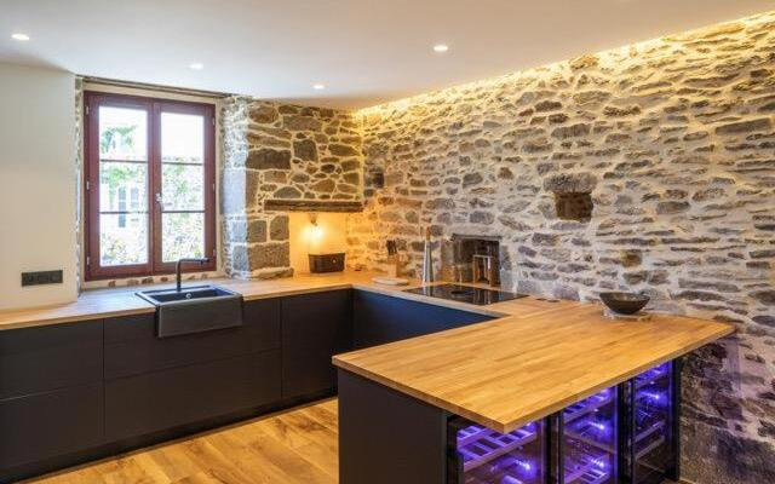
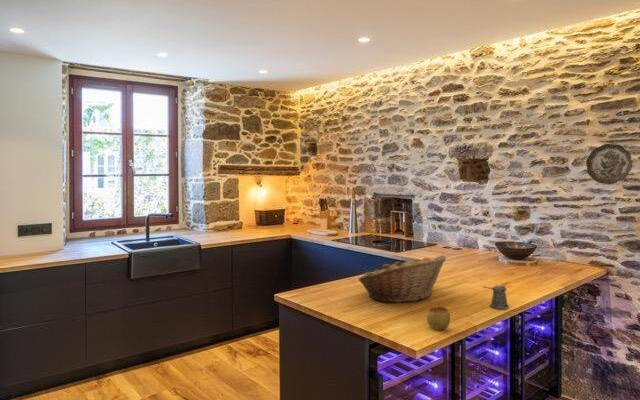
+ apple [426,304,451,331]
+ pepper shaker [483,285,510,310]
+ fruit basket [357,254,448,303]
+ decorative plate [585,143,633,185]
